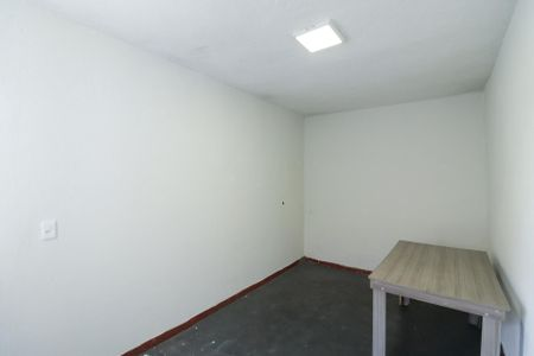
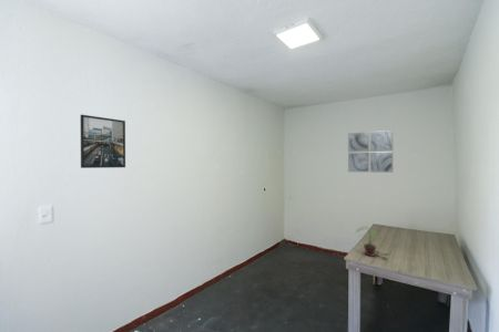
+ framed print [80,114,126,169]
+ wall art [347,129,394,174]
+ potted plant [355,226,378,258]
